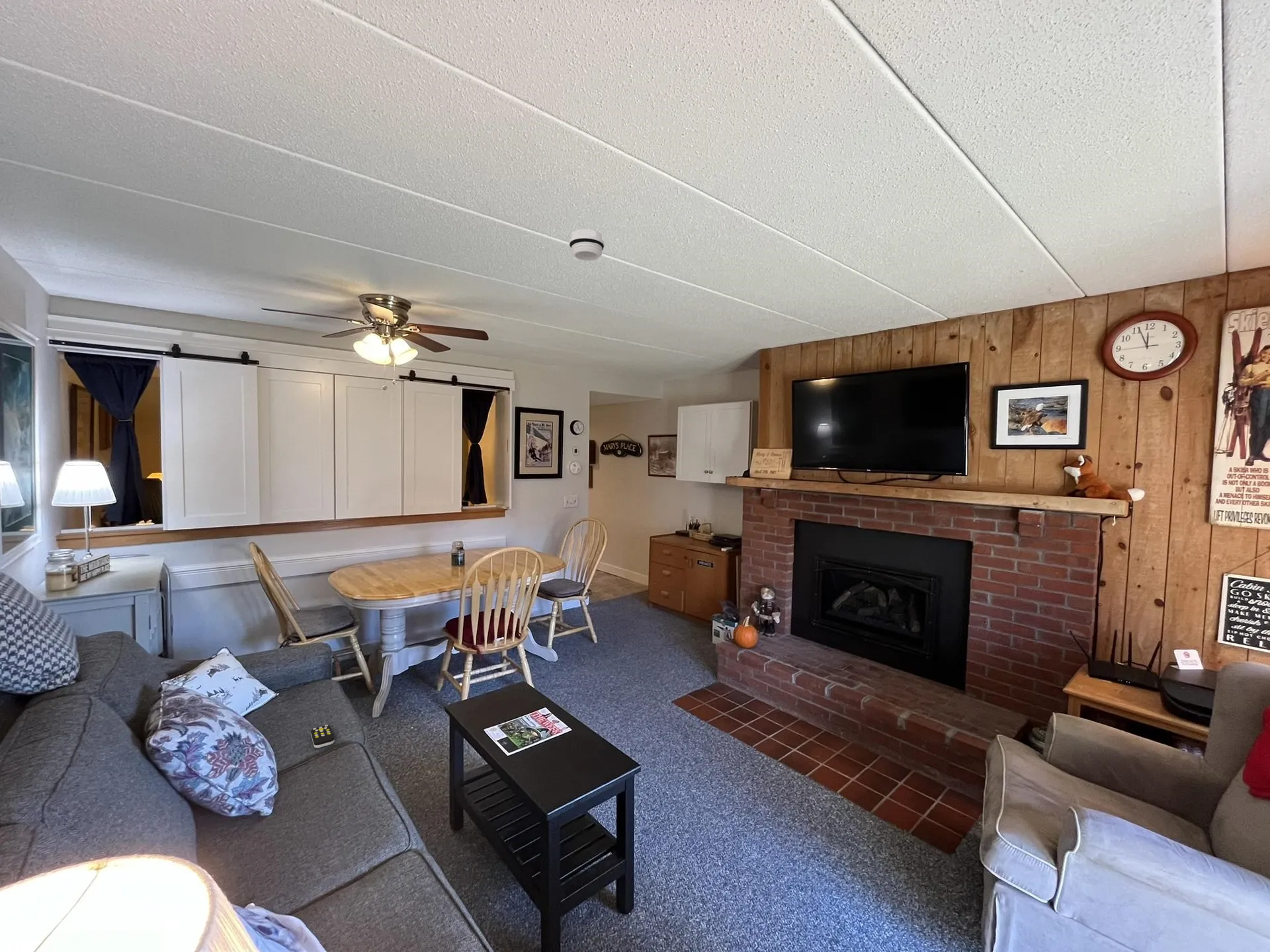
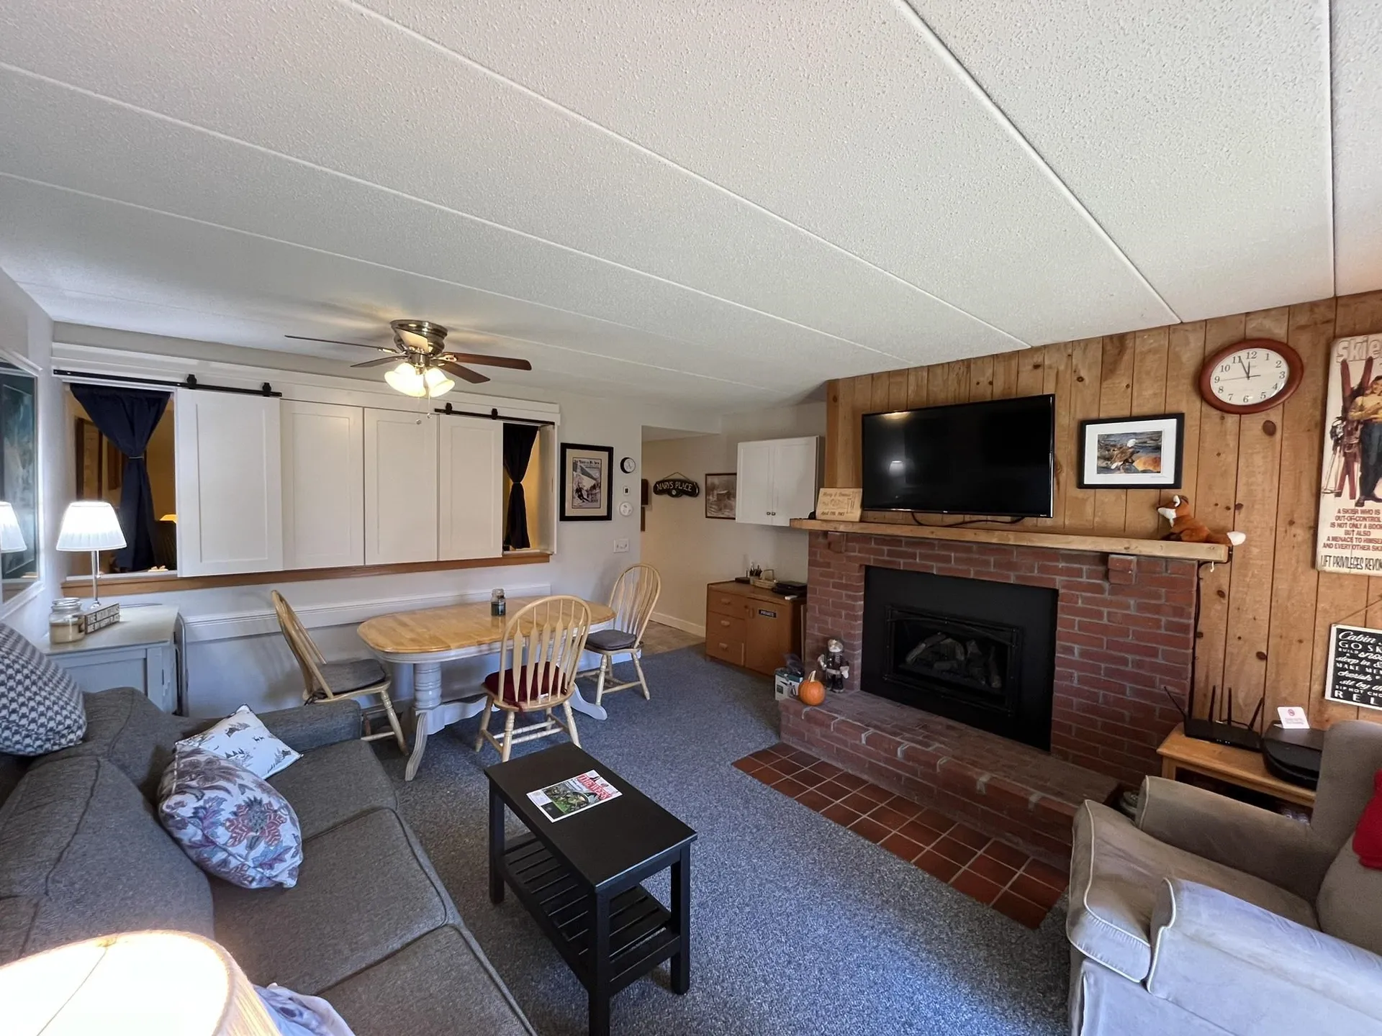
- remote control [310,725,335,748]
- smoke detector [569,228,605,261]
